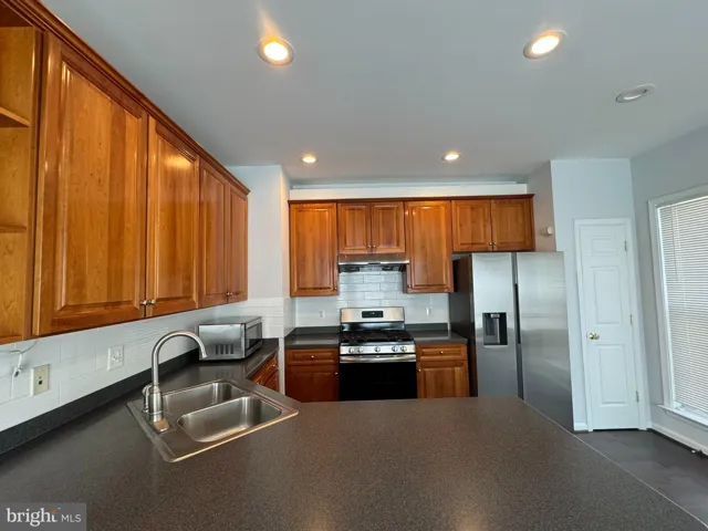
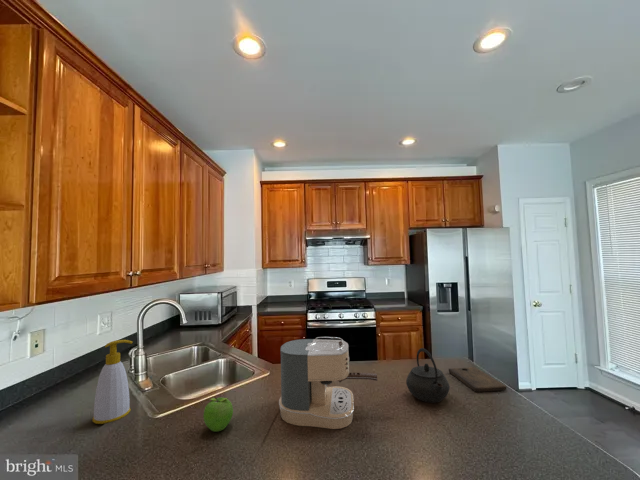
+ coffee maker [278,336,378,430]
+ soap bottle [91,339,133,425]
+ kettle [405,347,451,404]
+ fruit [203,396,234,433]
+ cutting board [448,366,507,393]
